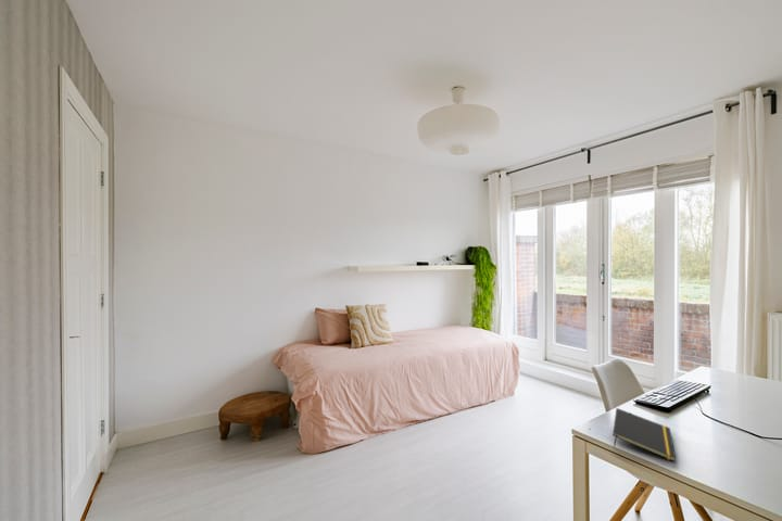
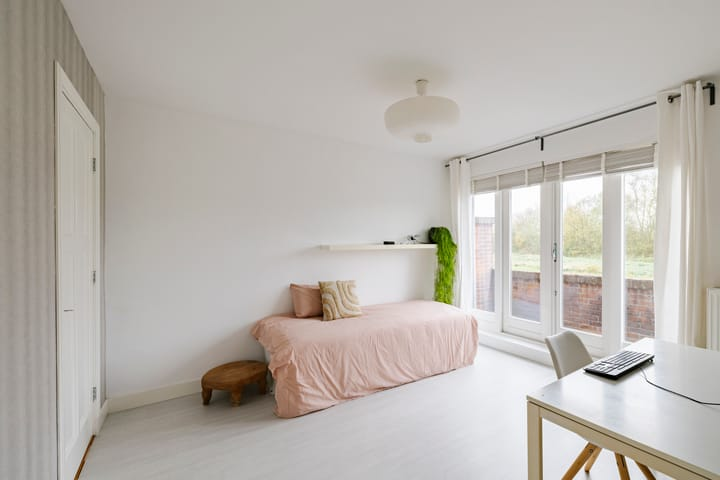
- notepad [611,407,677,462]
